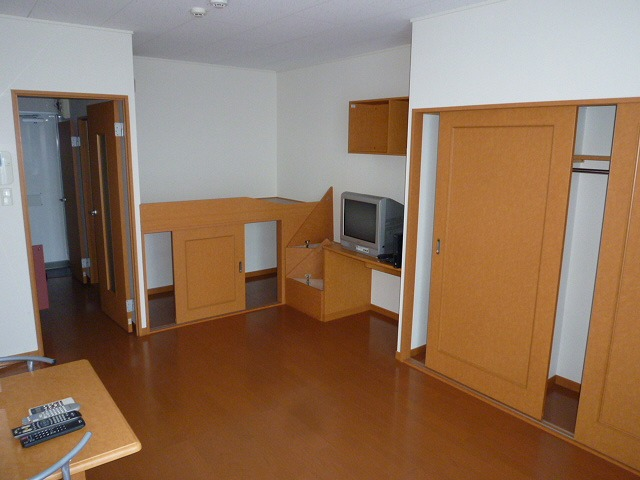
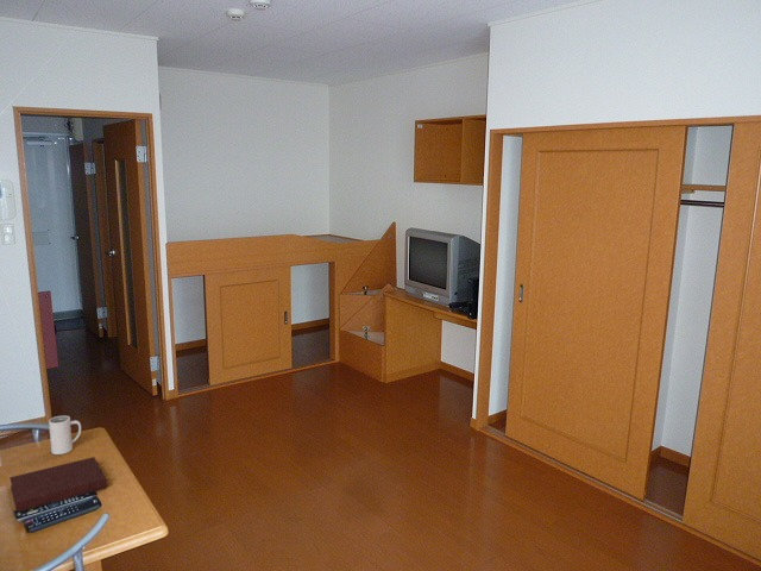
+ notebook [8,456,108,514]
+ mug [48,415,82,456]
